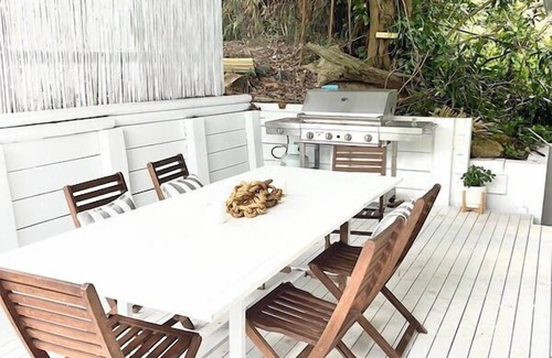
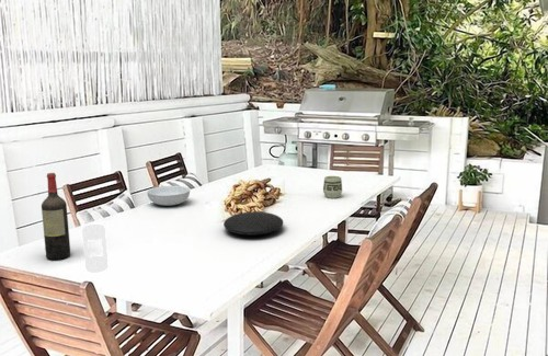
+ wine bottle [41,172,71,261]
+ cup [322,175,343,199]
+ plate [222,210,284,237]
+ motion sensor [81,223,109,274]
+ serving bowl [146,185,191,207]
